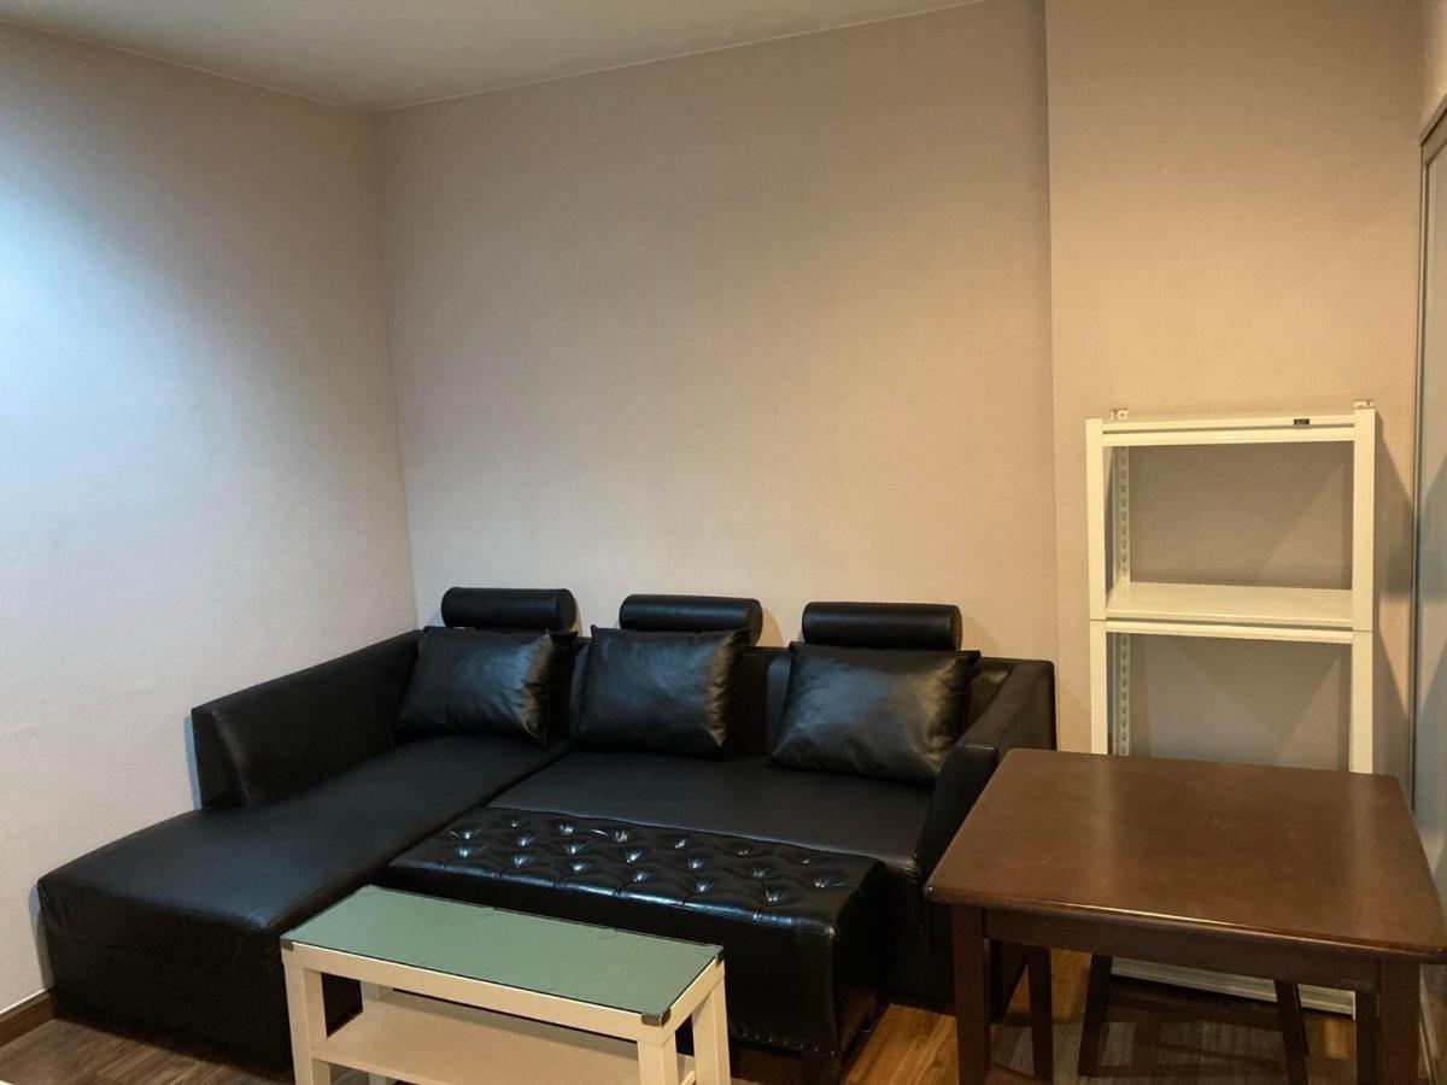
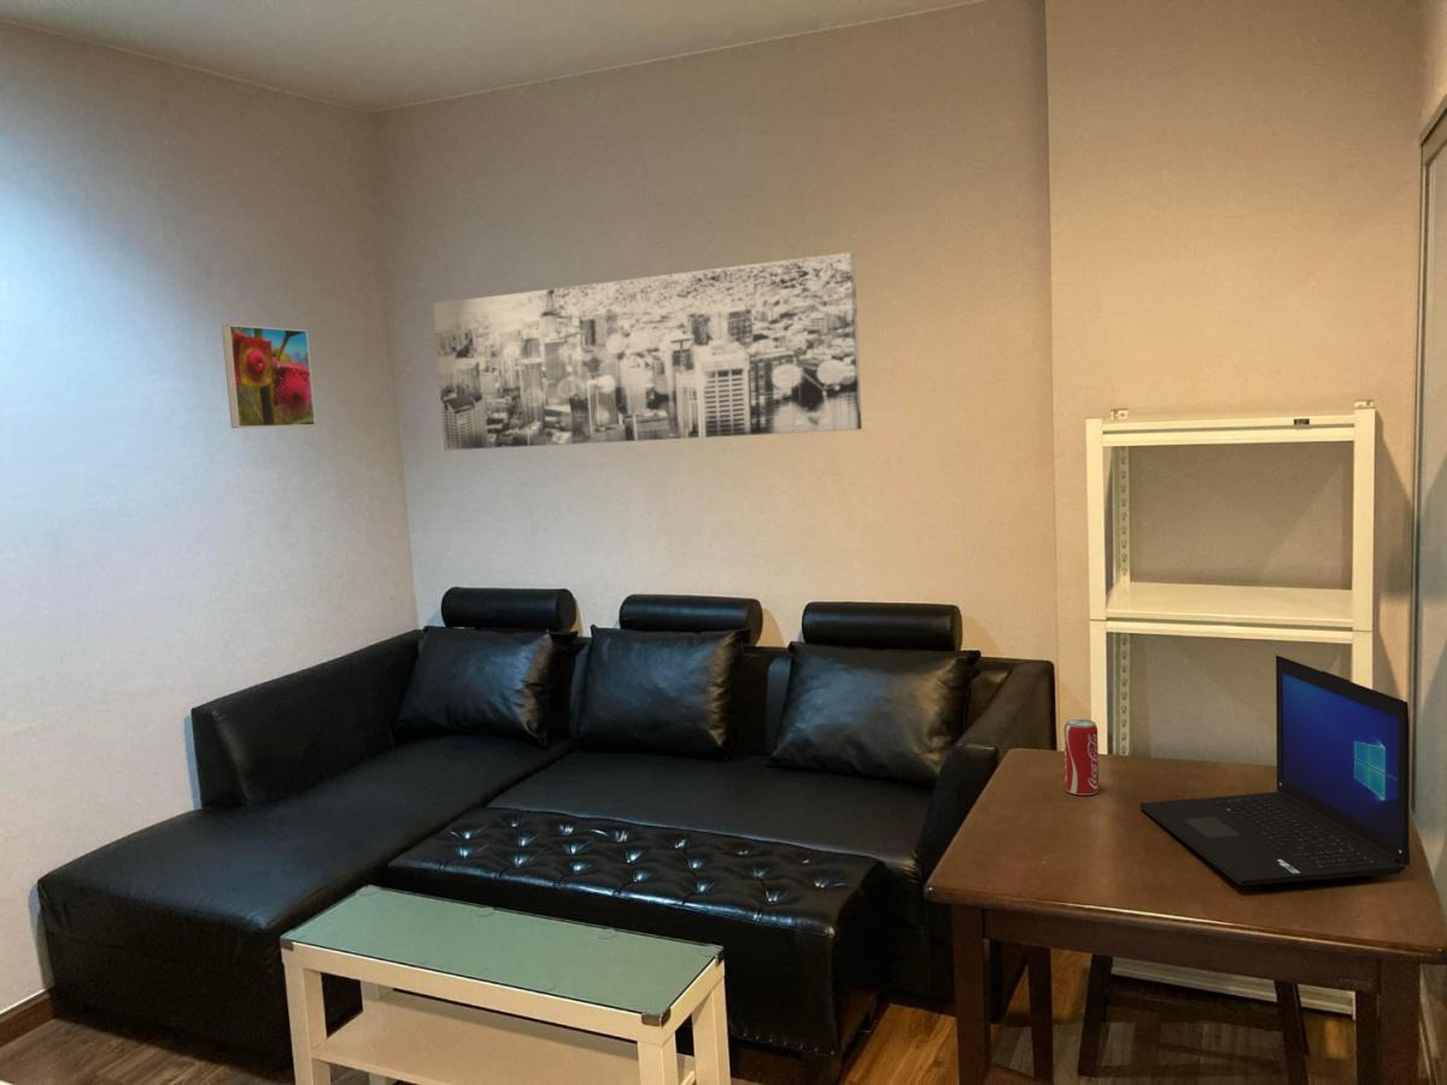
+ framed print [221,323,317,429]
+ wall art [432,251,863,452]
+ beverage can [1064,719,1100,796]
+ laptop [1138,653,1411,886]
